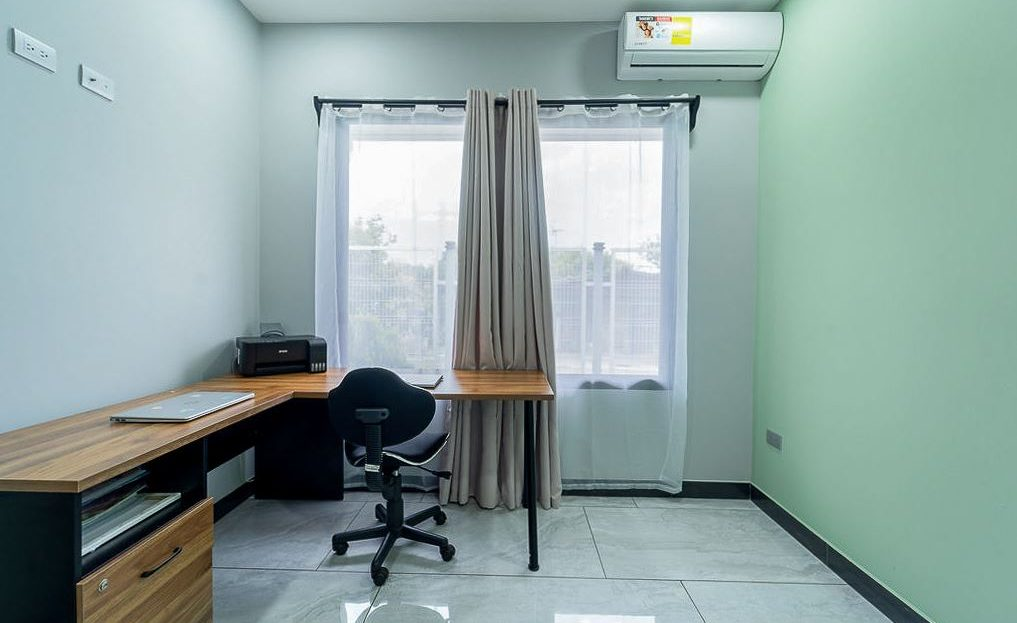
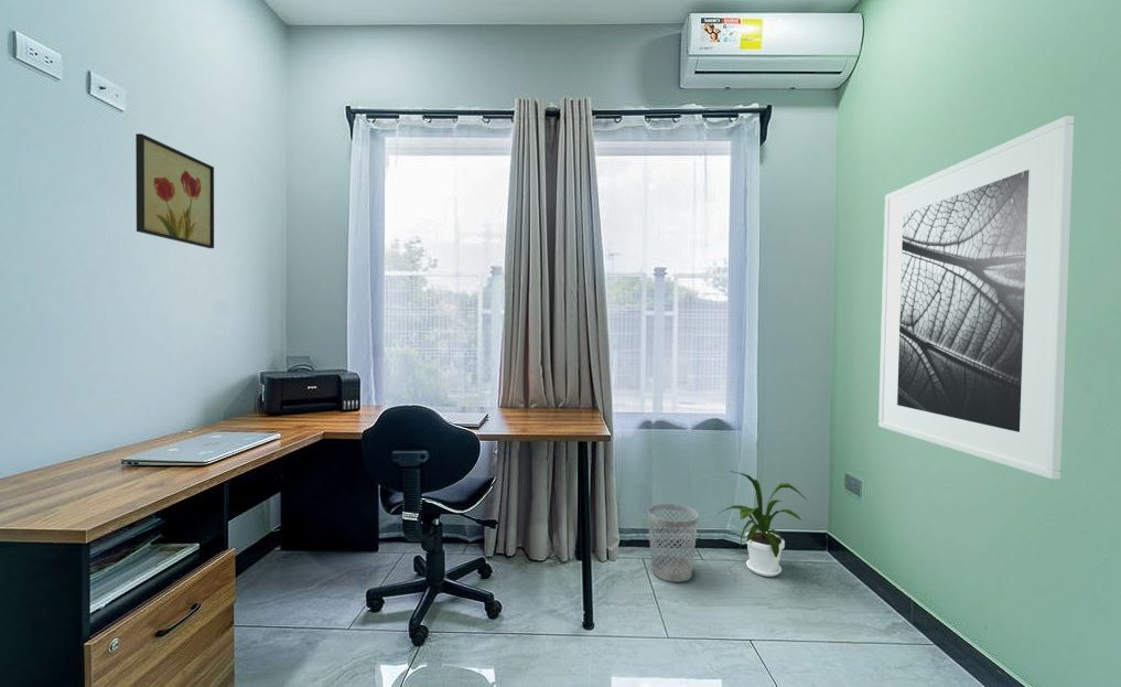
+ house plant [719,470,807,578]
+ wastebasket [647,503,700,583]
+ wall art [134,132,215,249]
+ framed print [877,115,1076,481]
